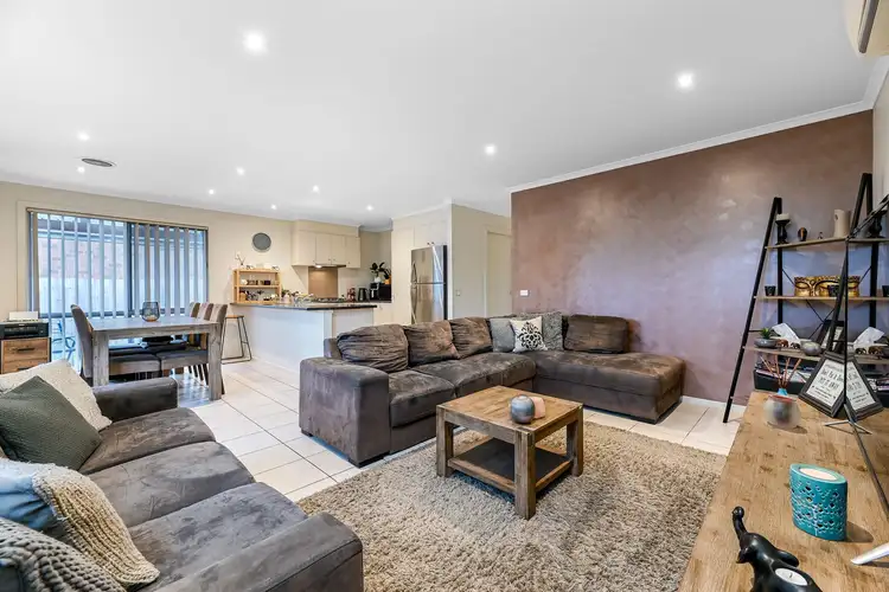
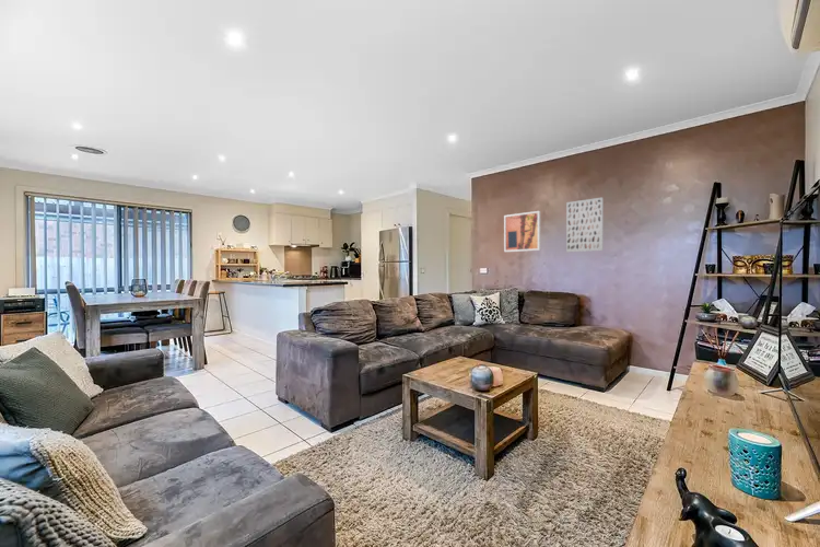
+ wall art [565,197,605,253]
+ wall art [503,210,541,253]
